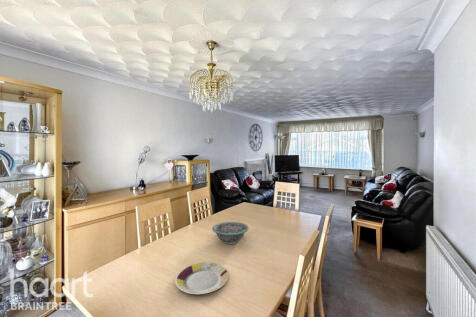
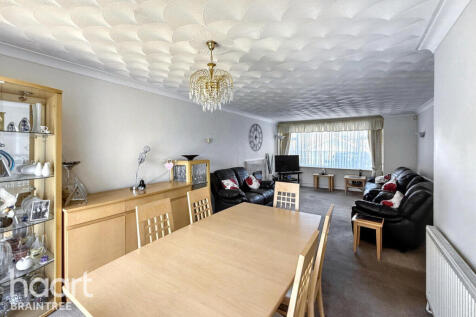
- plate [174,261,229,295]
- decorative bowl [211,221,250,245]
